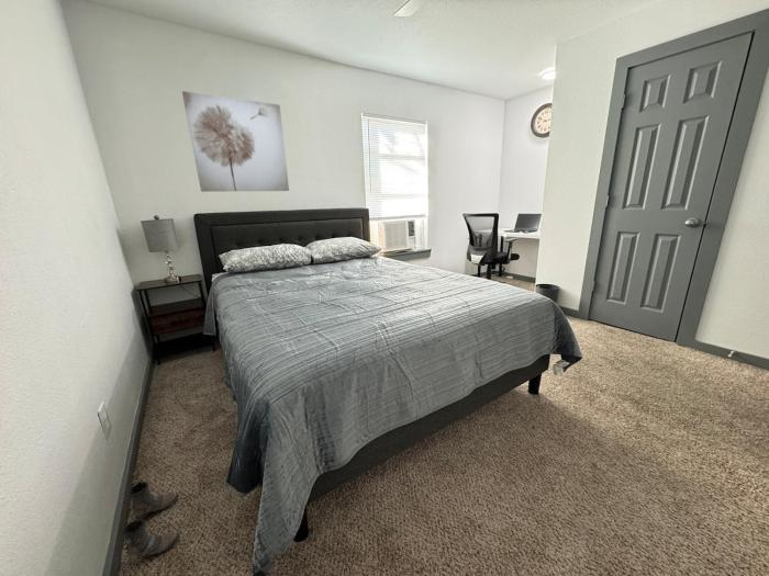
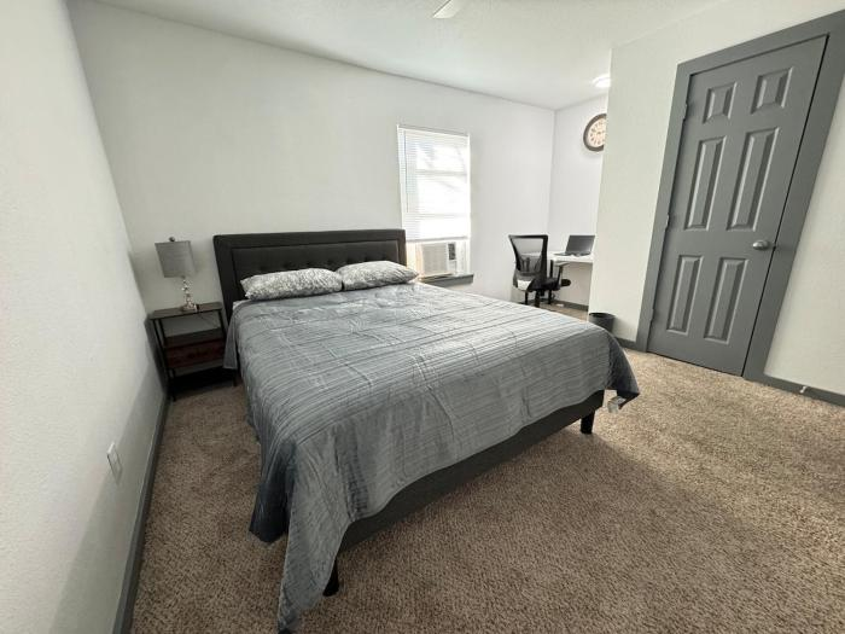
- boots [122,481,180,565]
- wall art [181,90,290,193]
